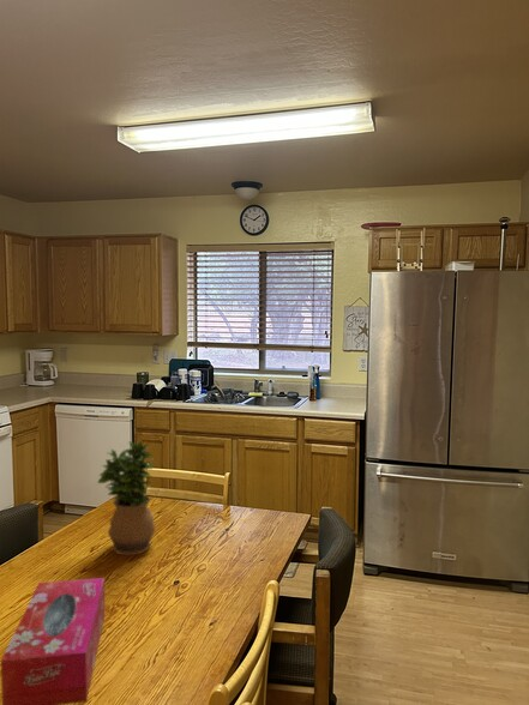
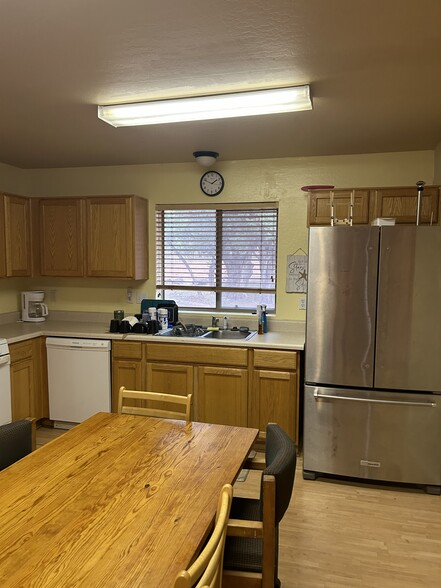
- potted plant [96,440,156,556]
- tissue box [0,577,106,705]
